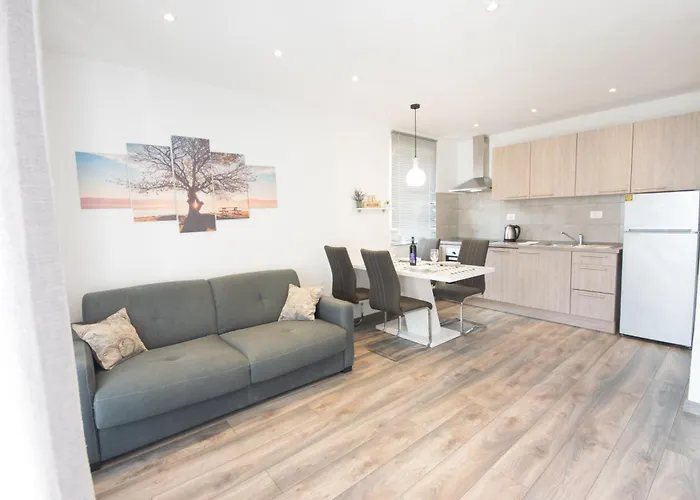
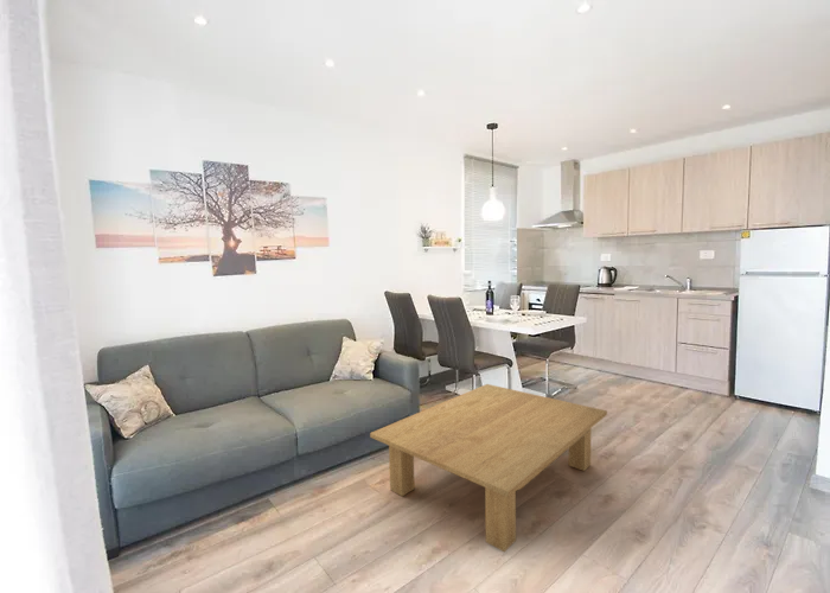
+ coffee table [369,383,608,553]
